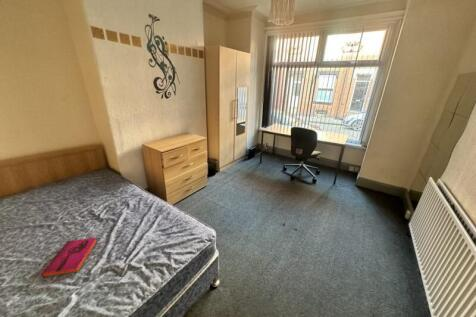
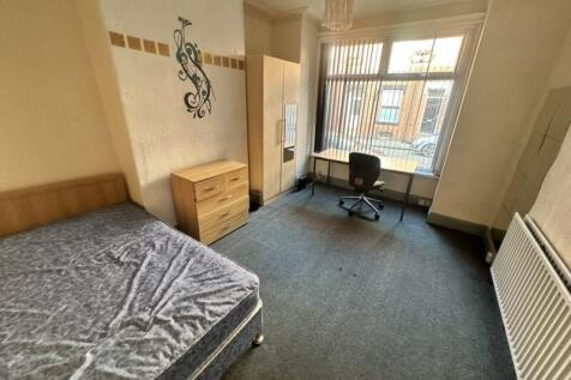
- hardback book [41,237,98,278]
